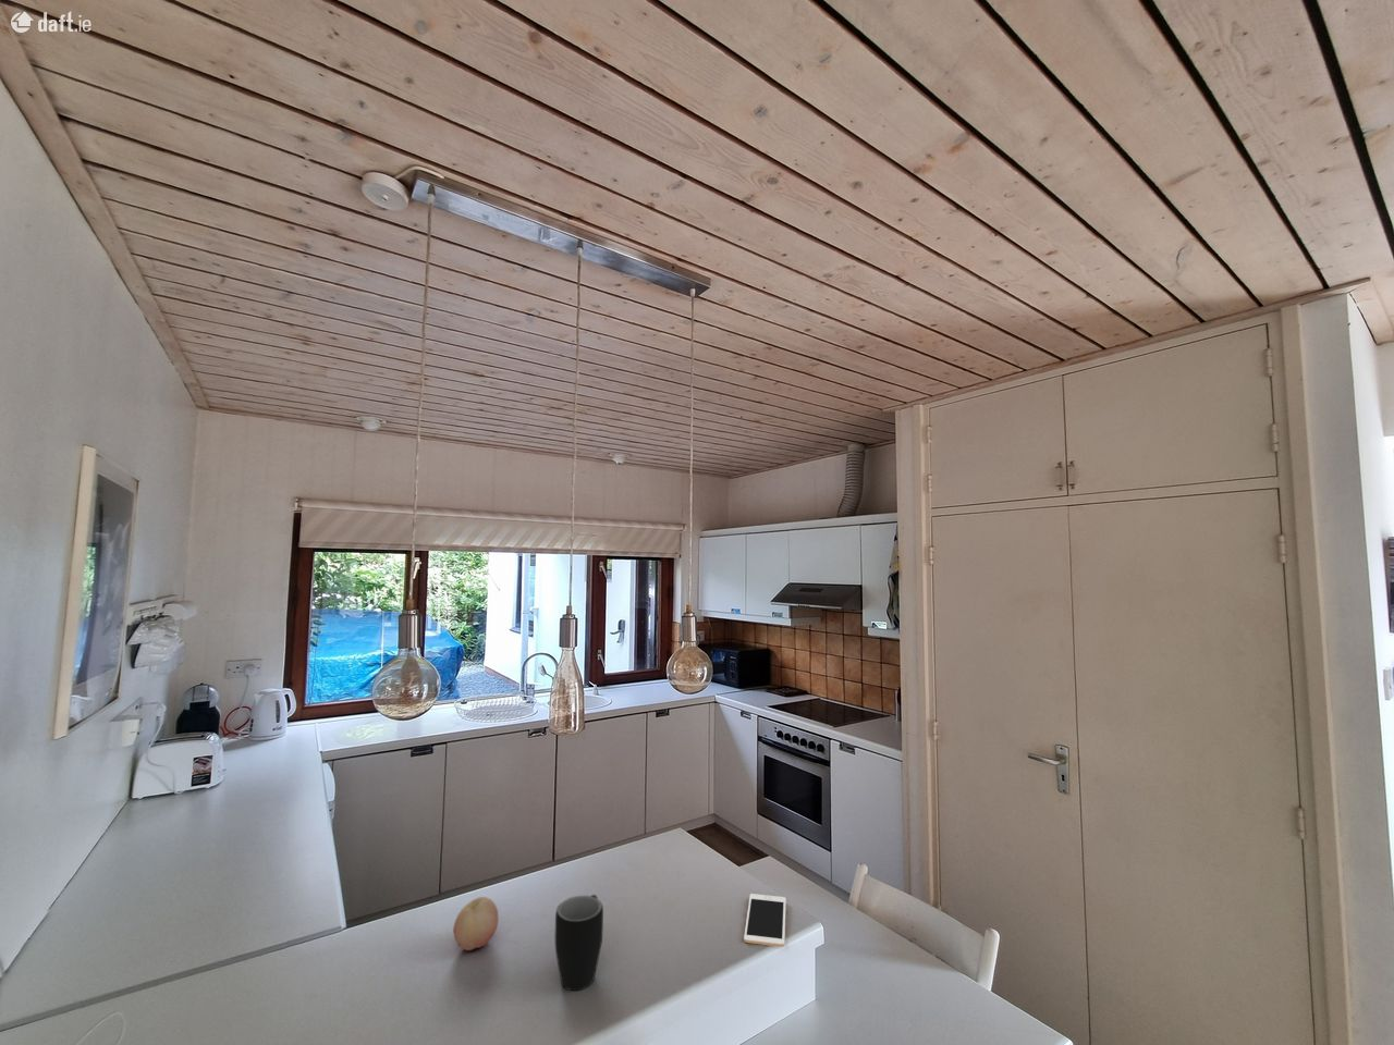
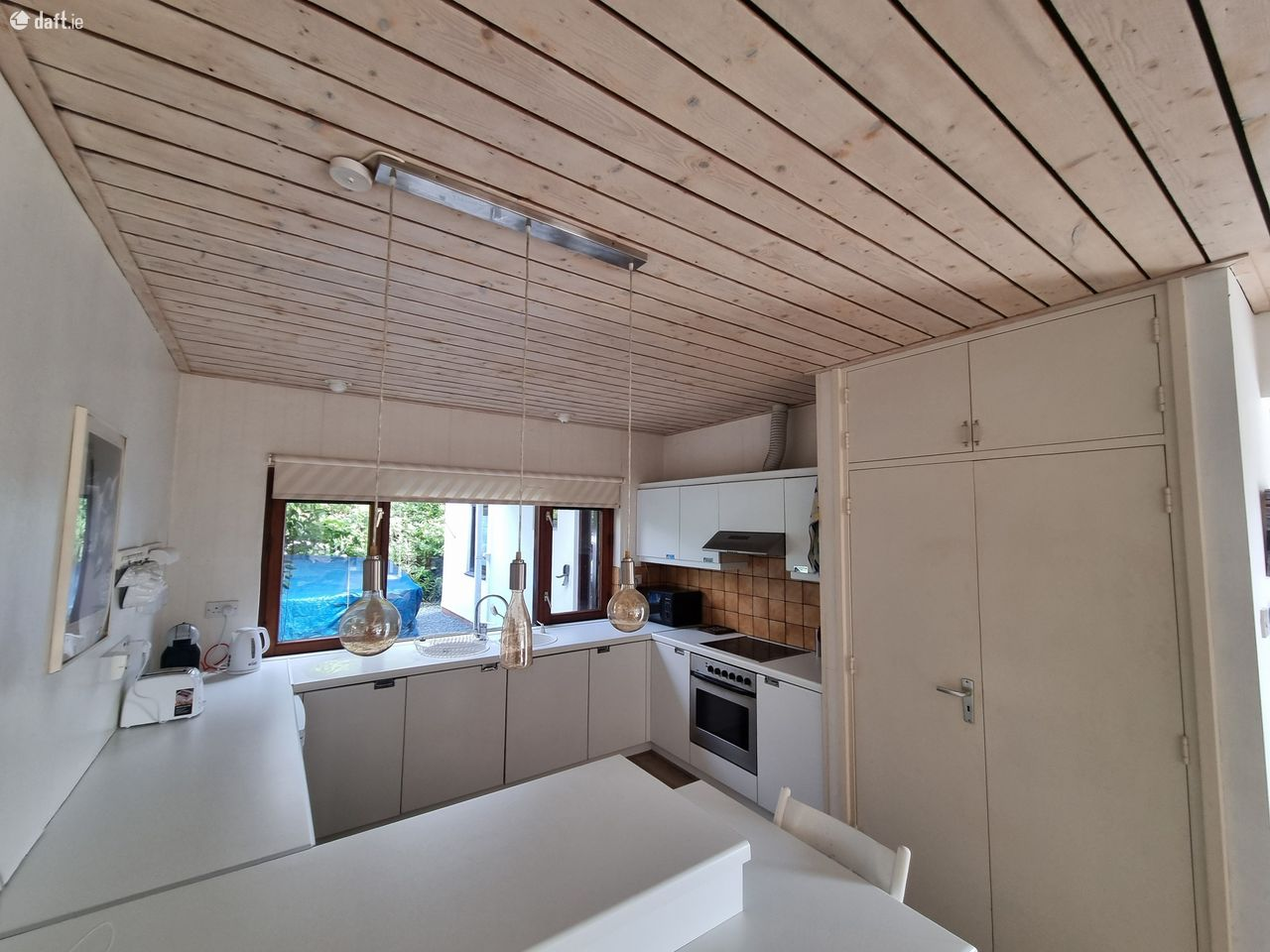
- mug [553,894,605,991]
- fruit [452,896,498,952]
- cell phone [743,892,787,948]
